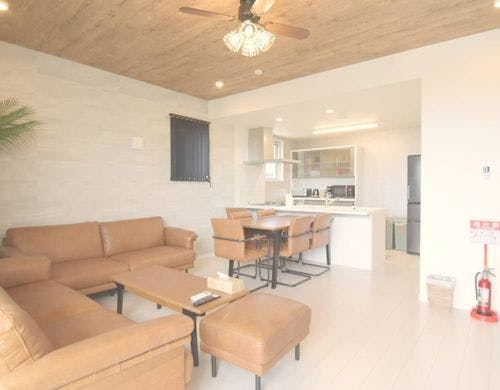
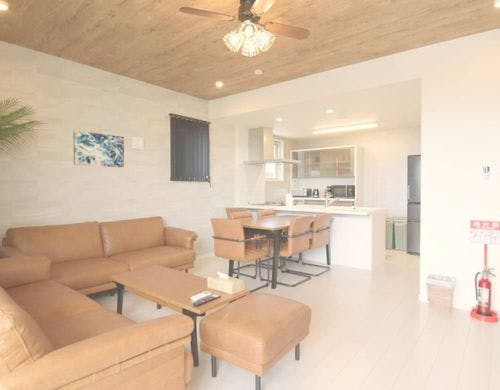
+ wall art [72,129,125,168]
